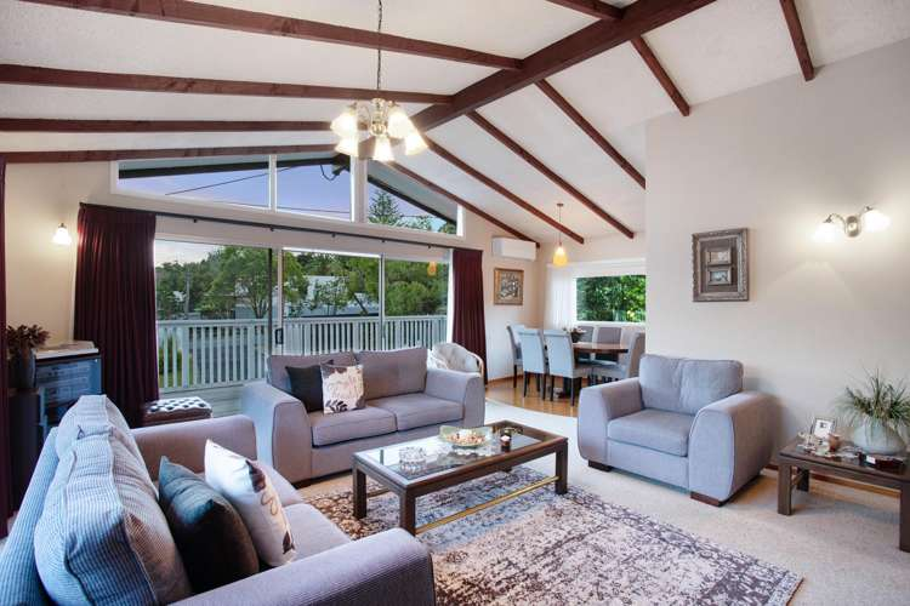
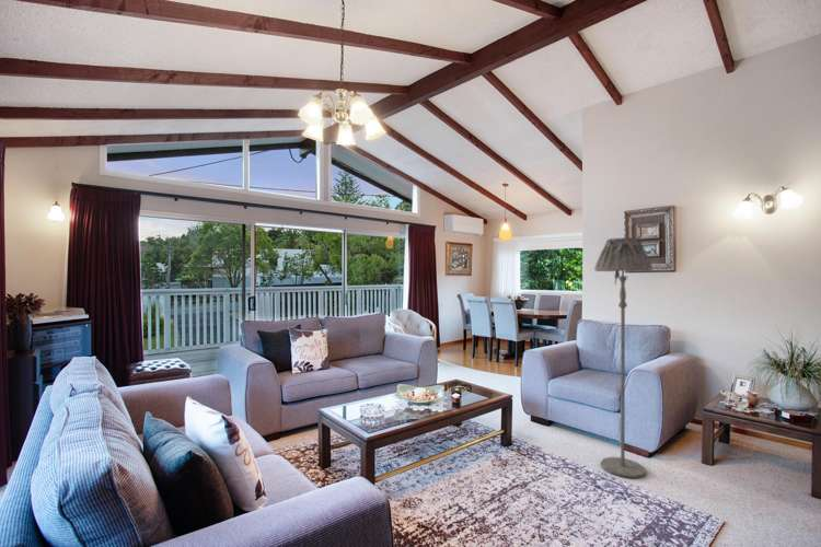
+ floor lamp [593,236,654,479]
